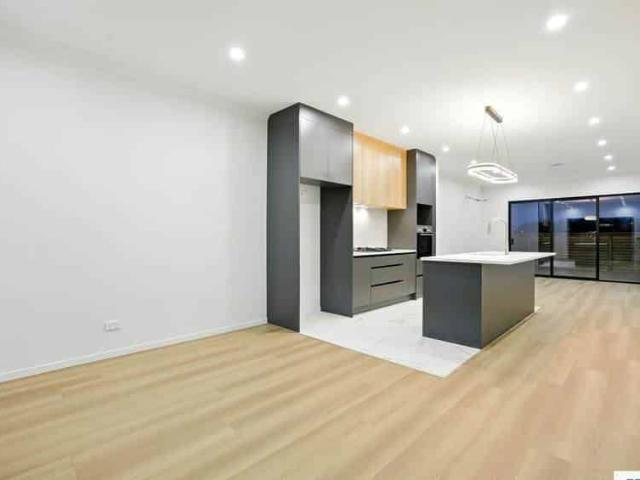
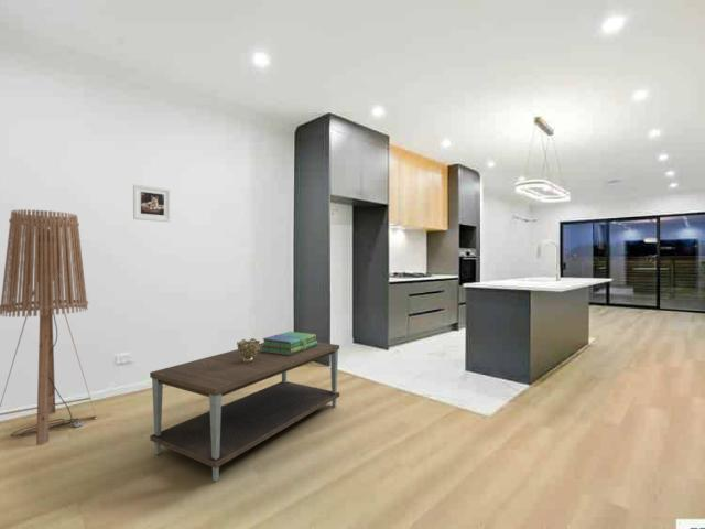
+ stack of books [261,331,318,355]
+ decorative bowl [236,337,261,363]
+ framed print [132,183,172,223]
+ floor lamp [0,208,97,445]
+ coffee table [149,342,340,482]
